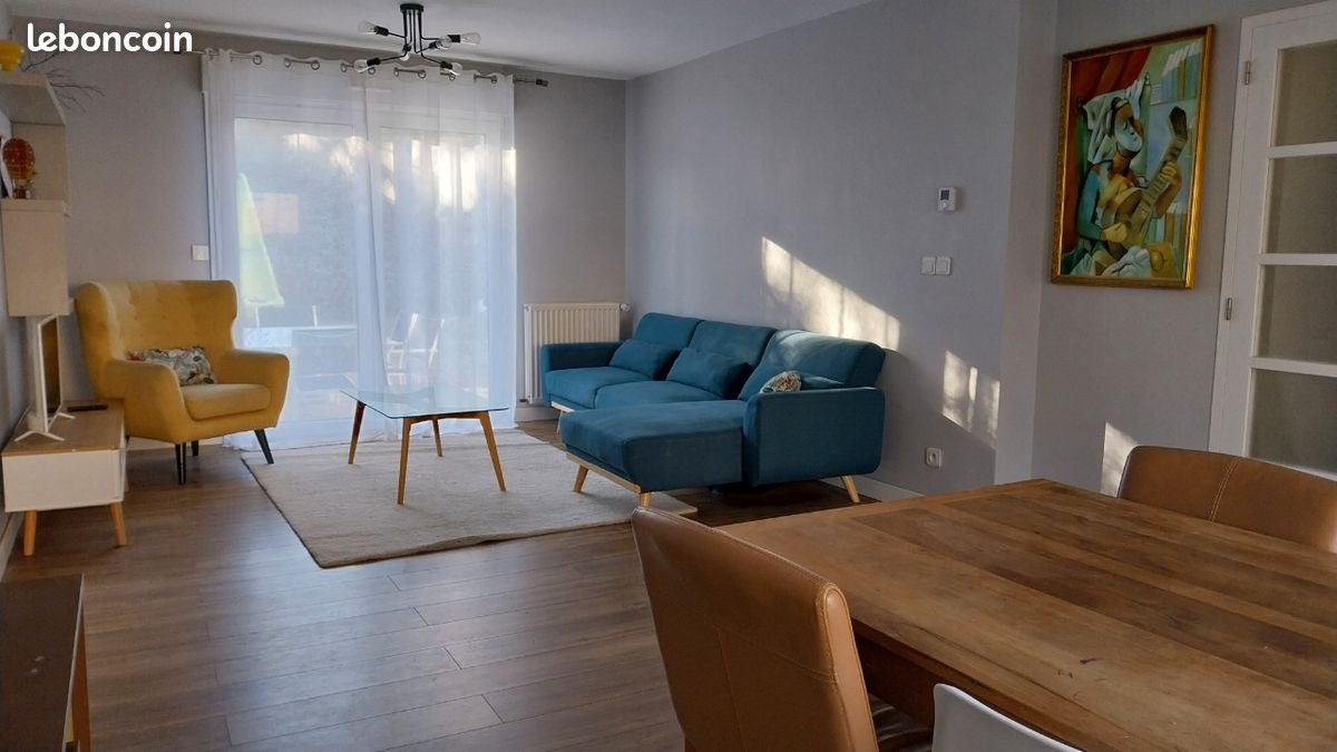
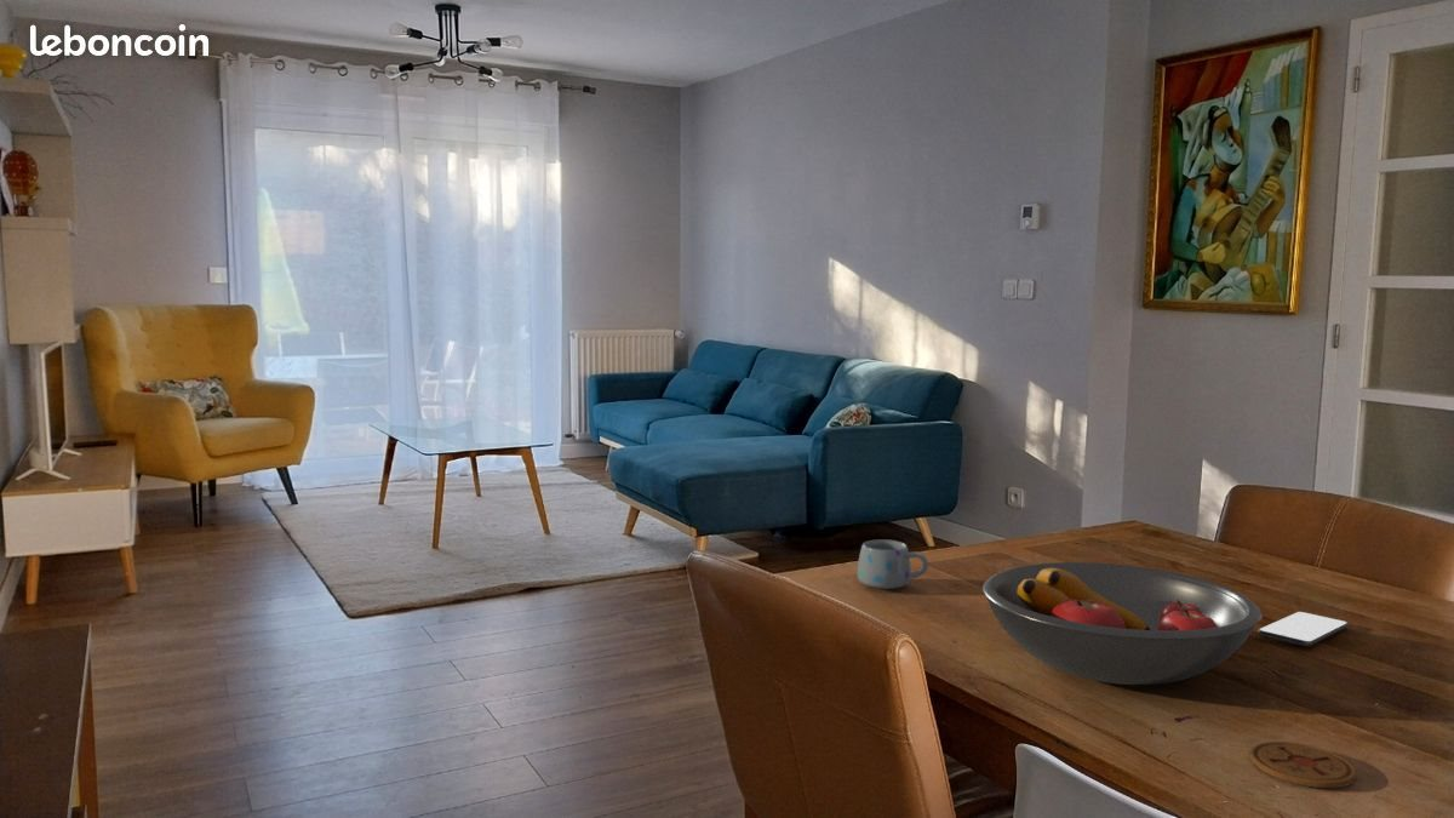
+ fruit bowl [981,561,1263,686]
+ coaster [1249,740,1358,789]
+ mug [855,539,929,590]
+ smartphone [1256,611,1350,647]
